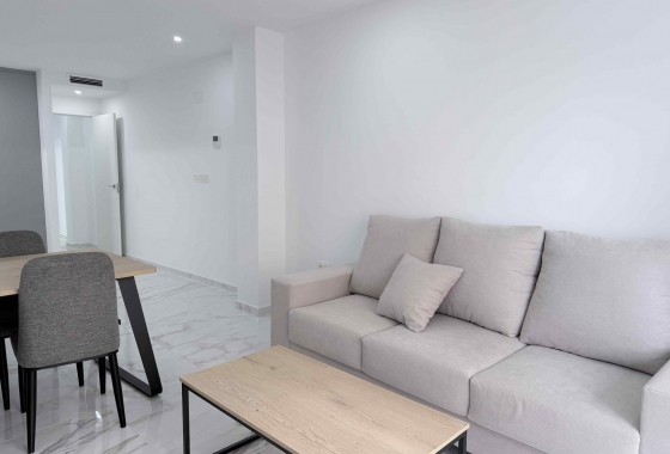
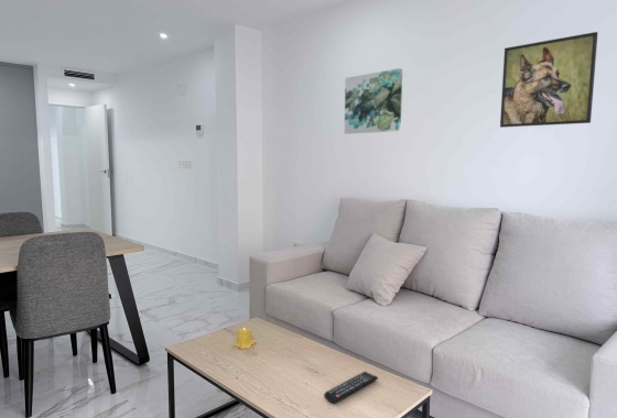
+ wall art [344,67,403,135]
+ candle [234,327,258,350]
+ remote control [323,371,379,405]
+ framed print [499,31,599,129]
